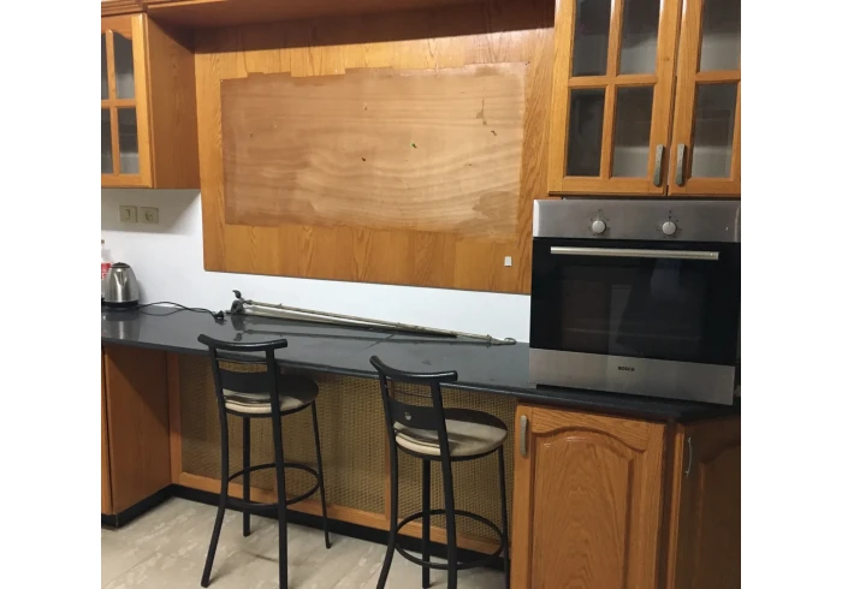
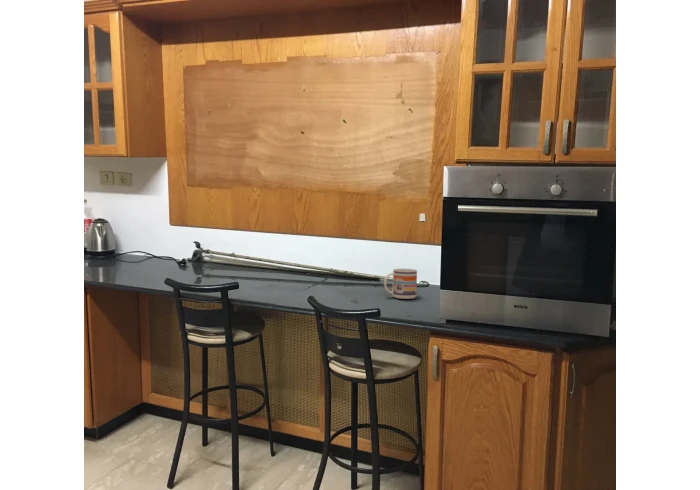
+ mug [383,268,418,300]
